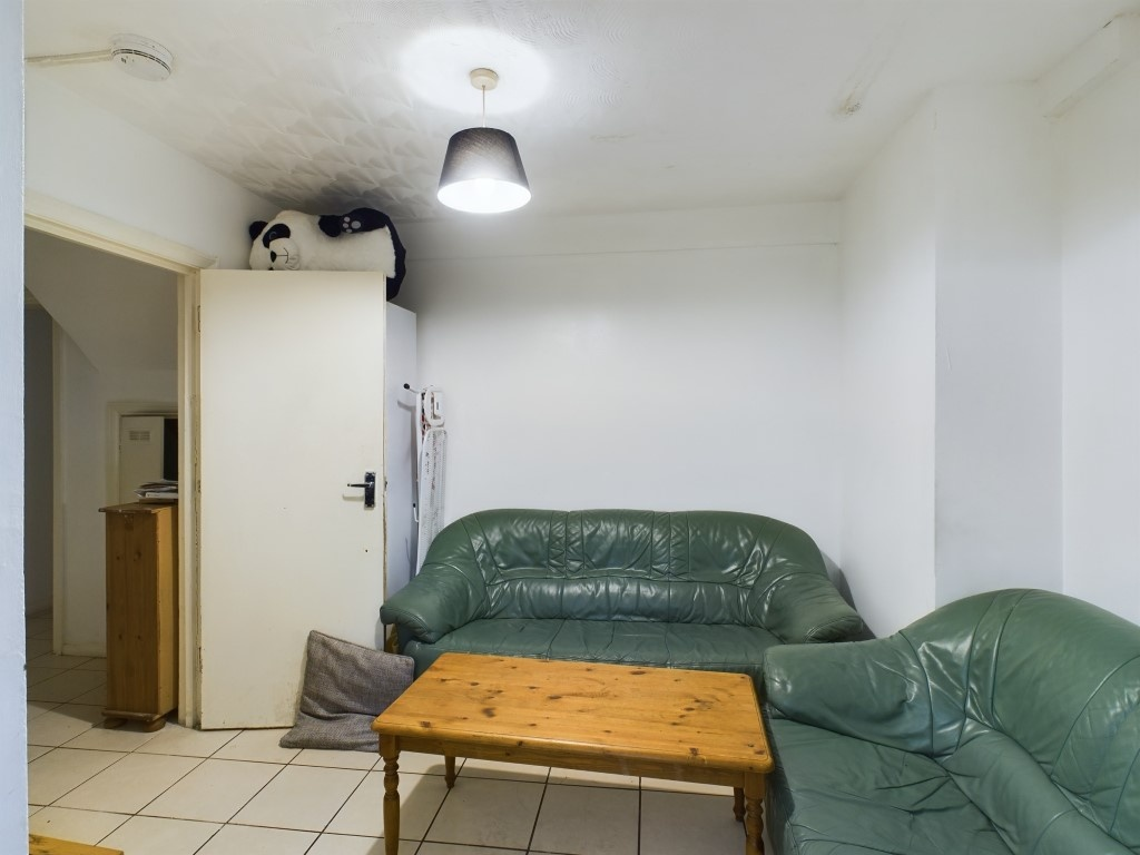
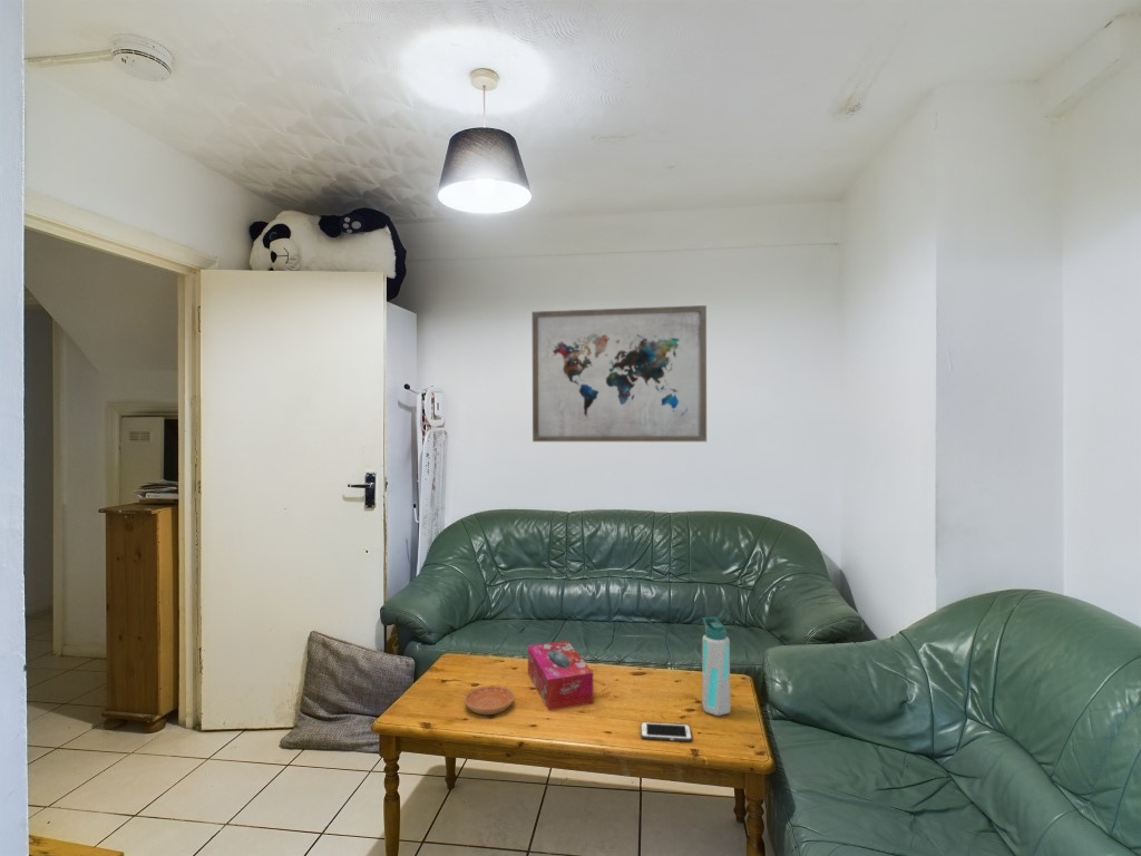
+ cell phone [640,721,693,742]
+ water bottle [701,616,732,717]
+ wall art [532,304,708,442]
+ tissue box [527,640,594,711]
+ saucer [464,684,516,716]
